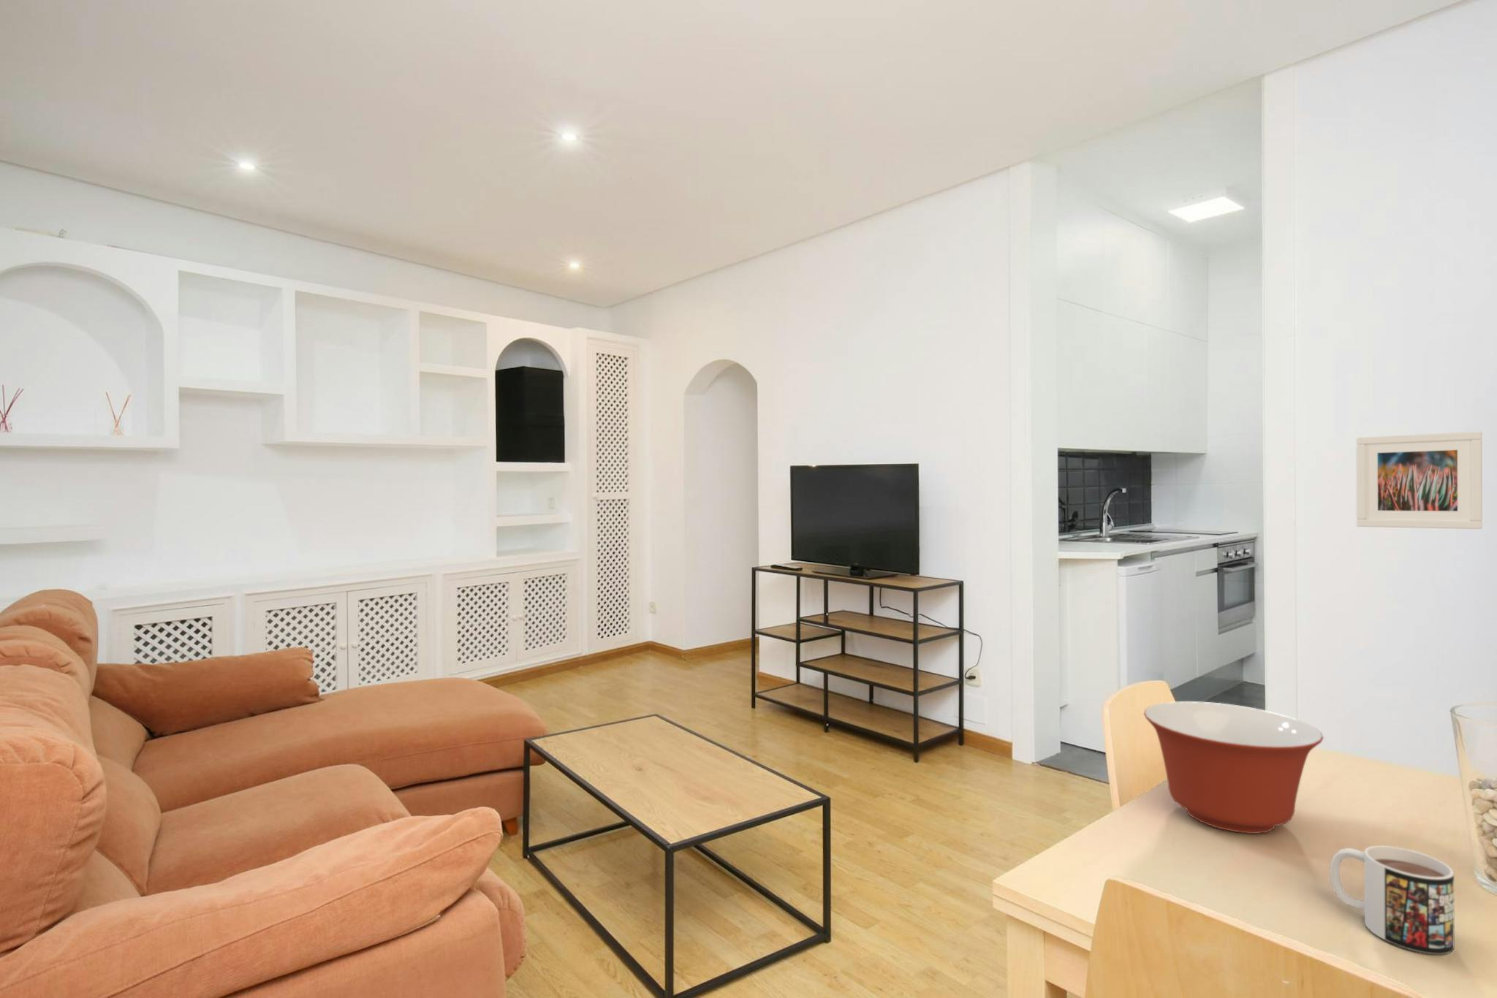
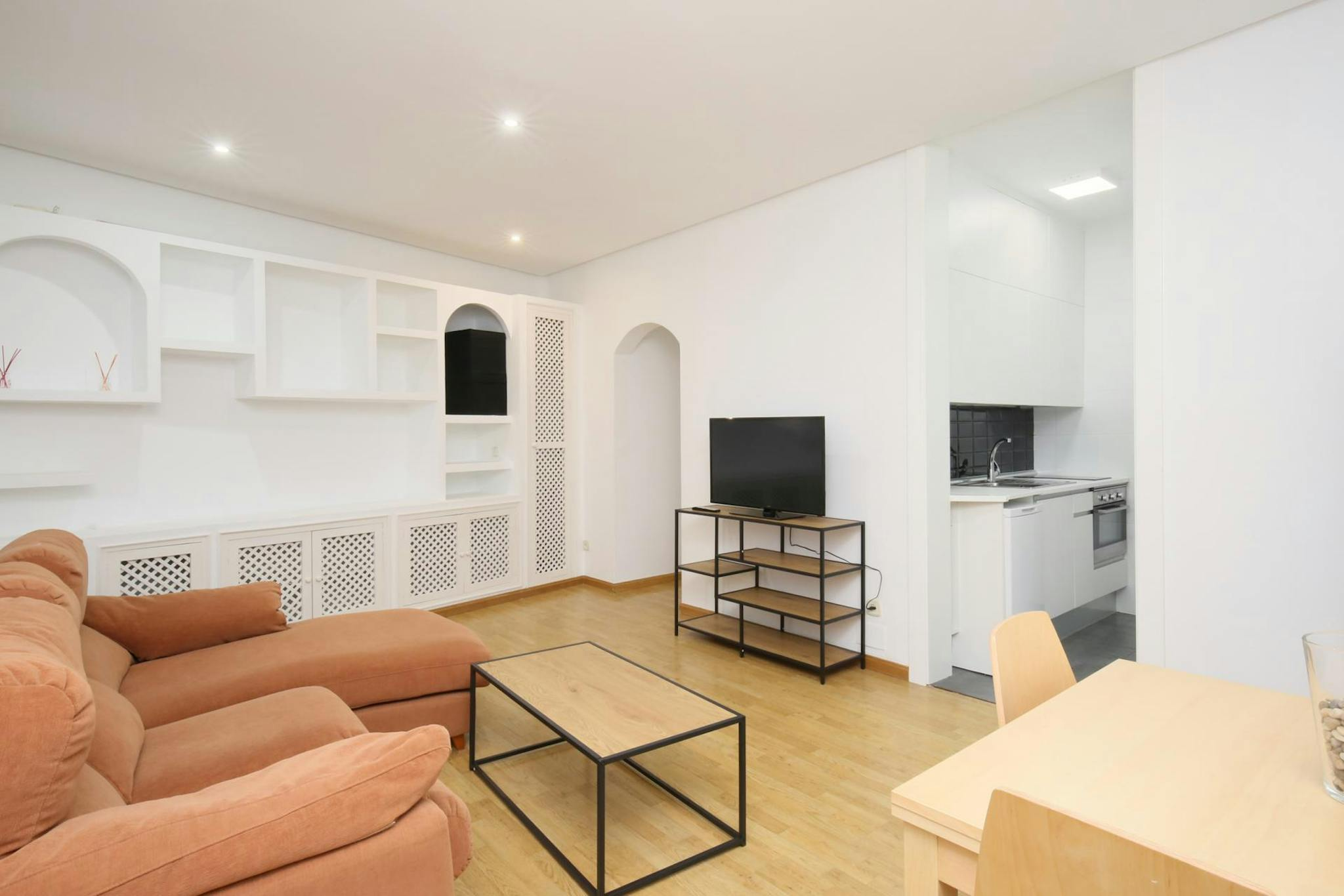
- mug [1329,844,1456,955]
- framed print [1356,431,1484,530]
- mixing bowl [1143,701,1324,834]
